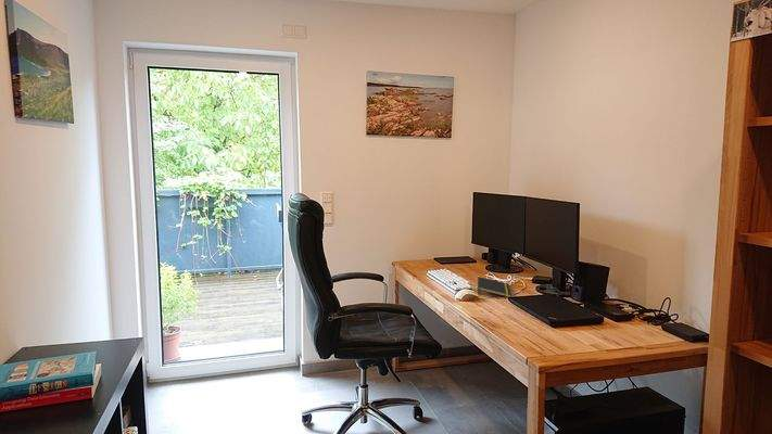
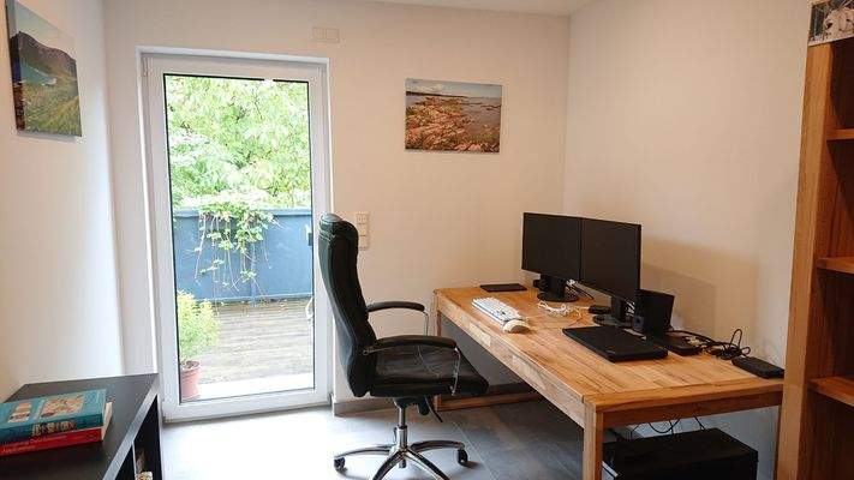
- notepad [477,276,511,298]
